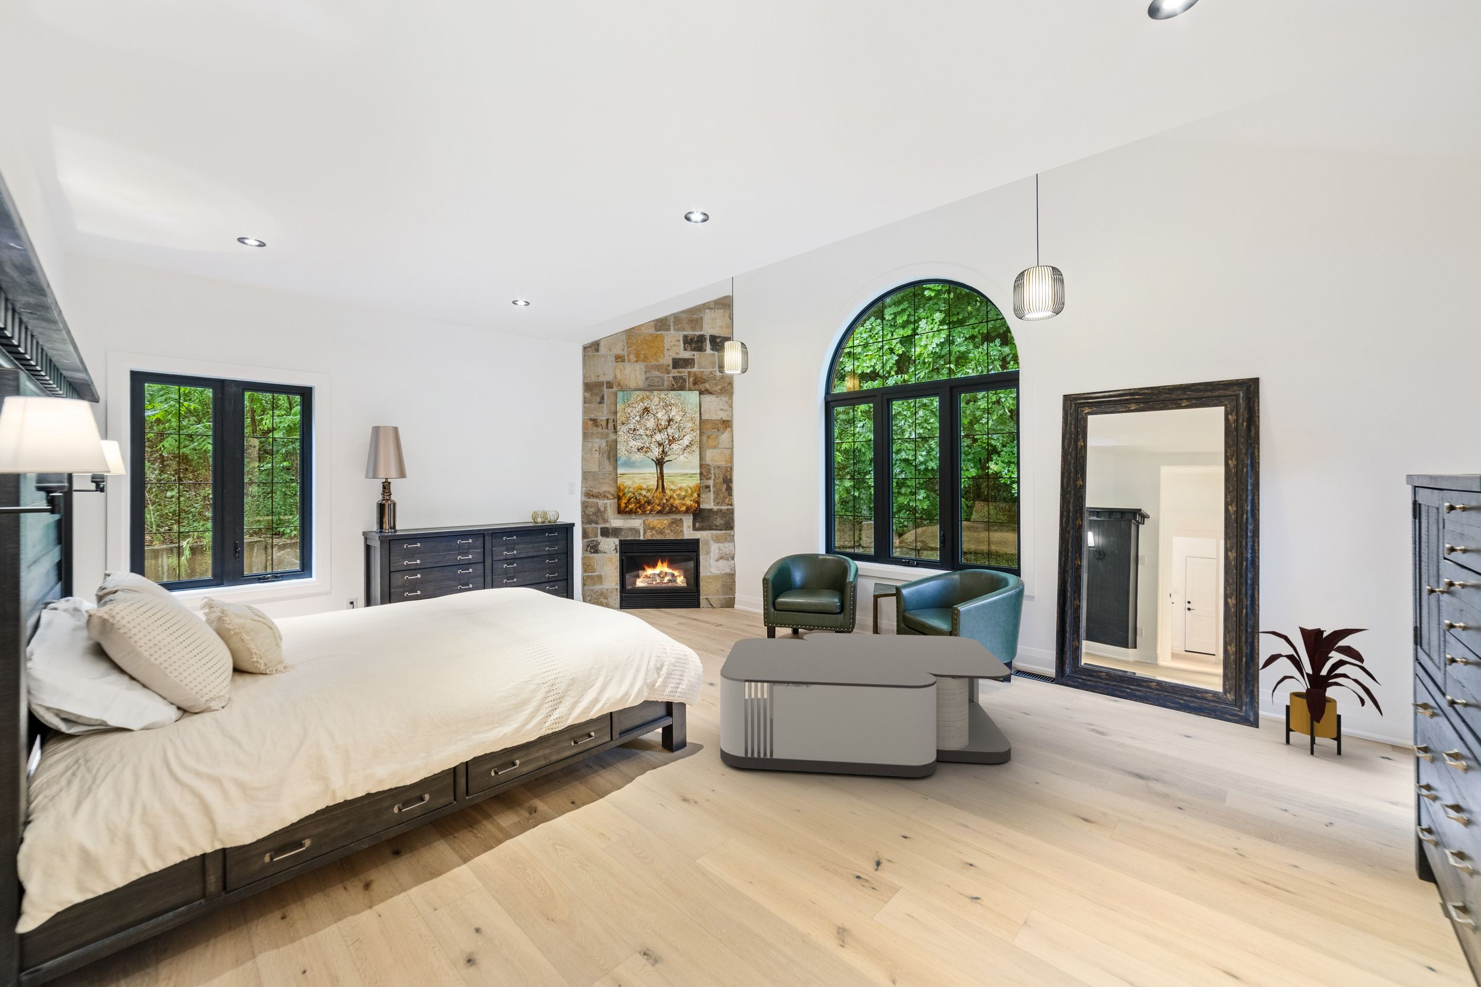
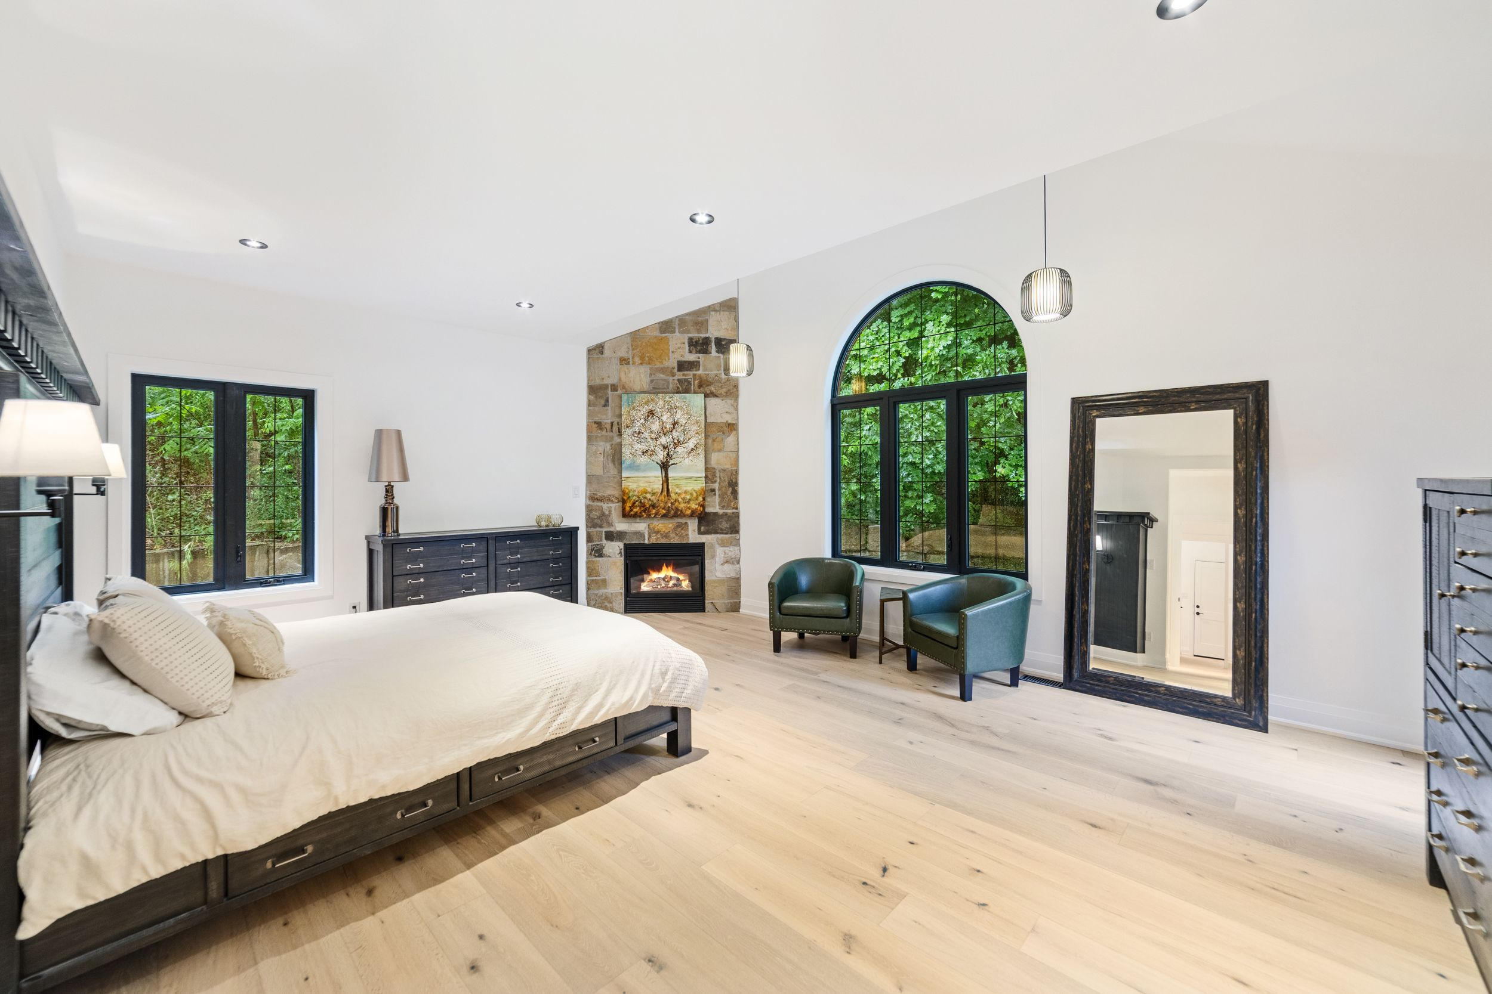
- house plant [1246,626,1383,756]
- coffee table [720,632,1012,778]
